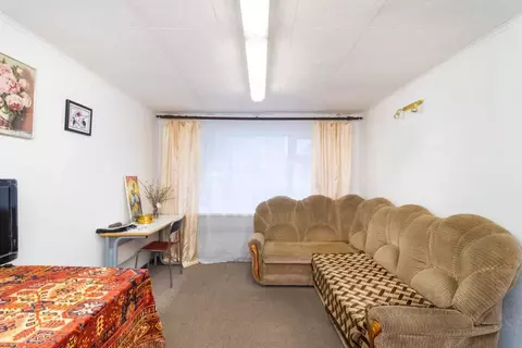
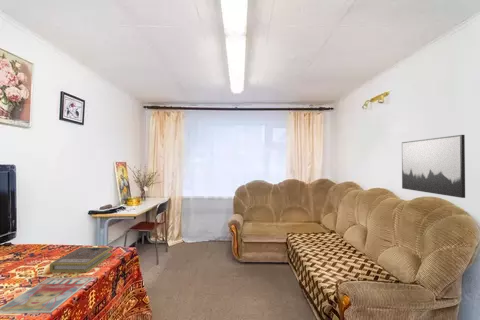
+ book [49,246,113,273]
+ magazine [0,277,94,314]
+ wall art [401,134,466,199]
